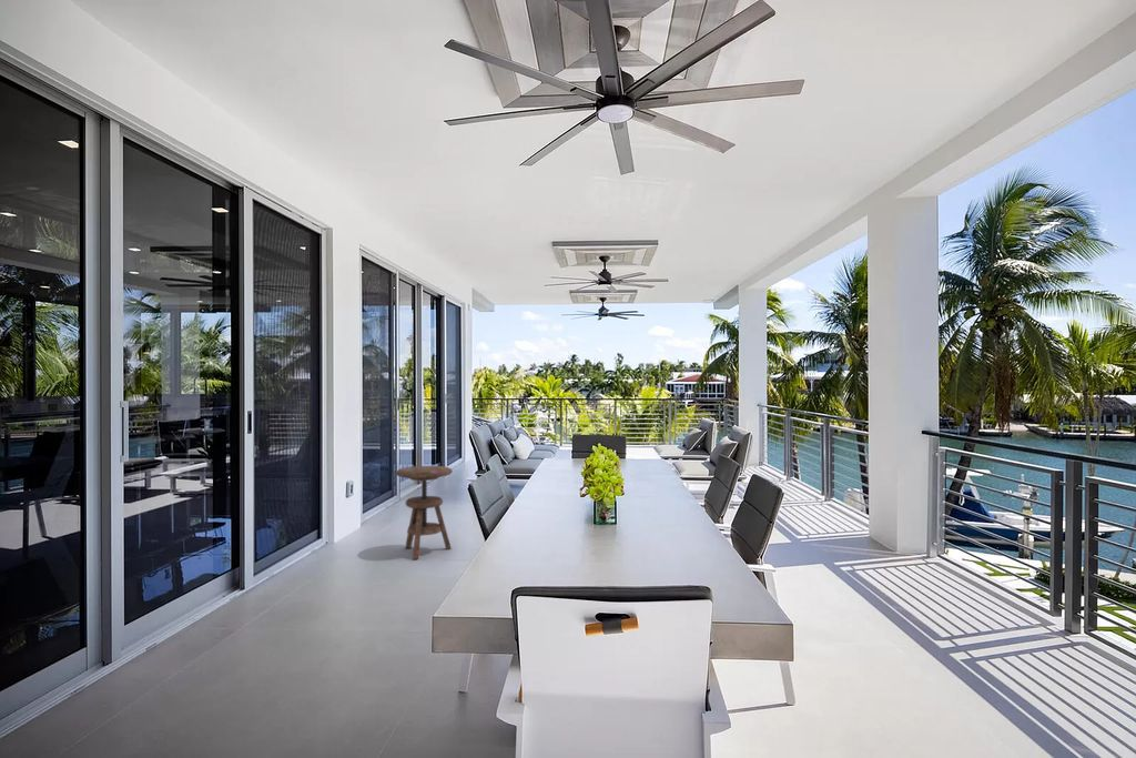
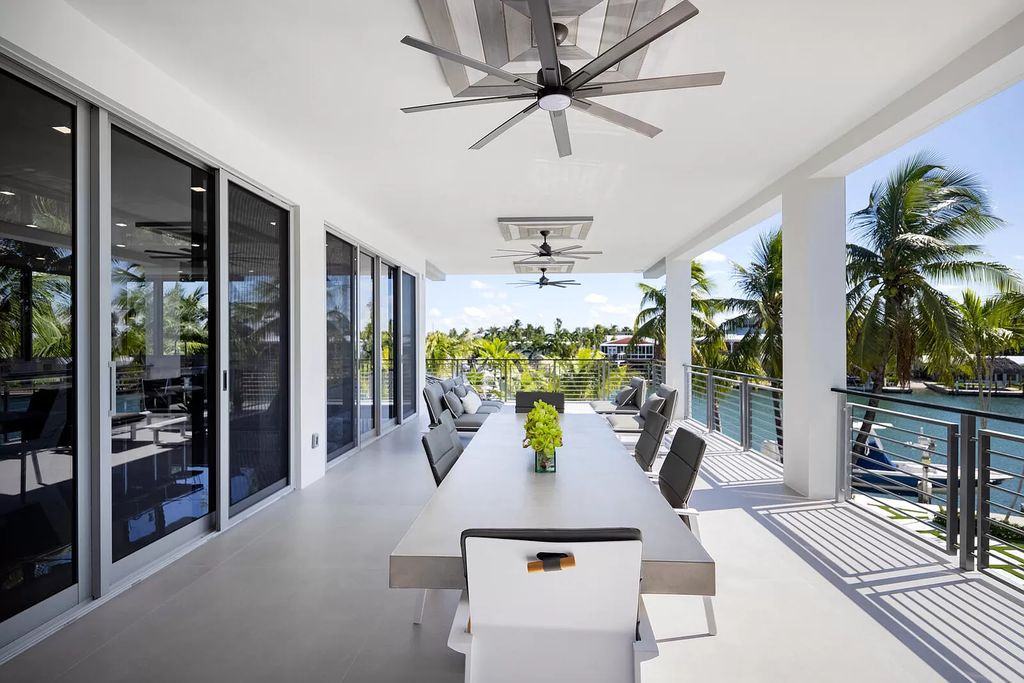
- side table [395,465,454,560]
